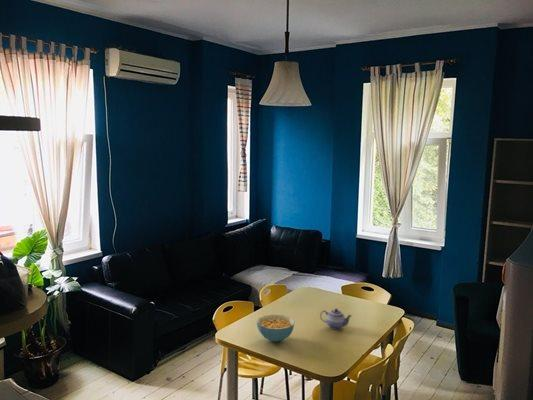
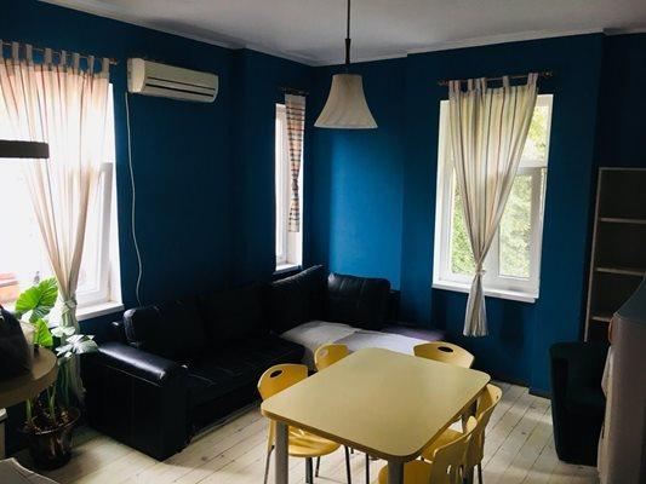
- cereal bowl [256,314,296,343]
- teapot [319,308,353,330]
